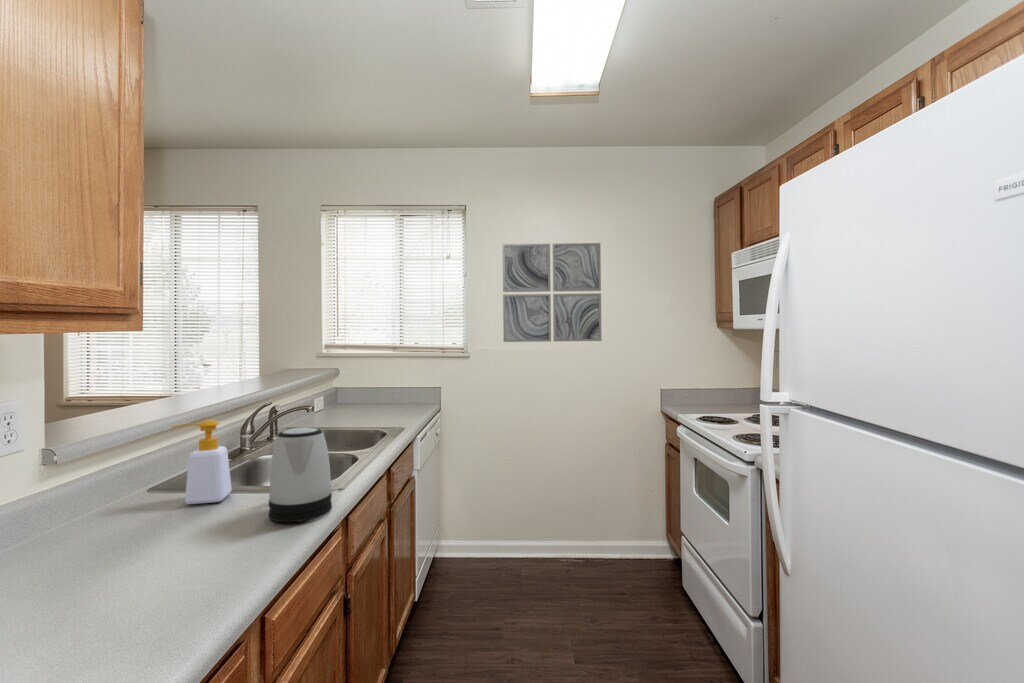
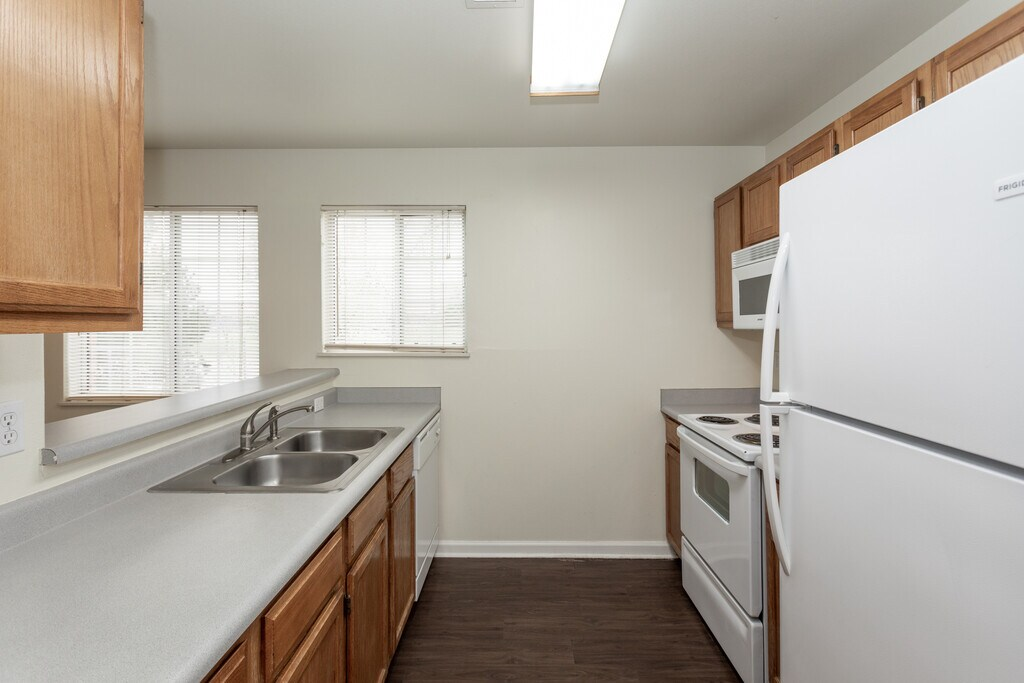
- wall art [502,242,603,343]
- soap bottle [171,419,233,505]
- kettle [268,426,333,523]
